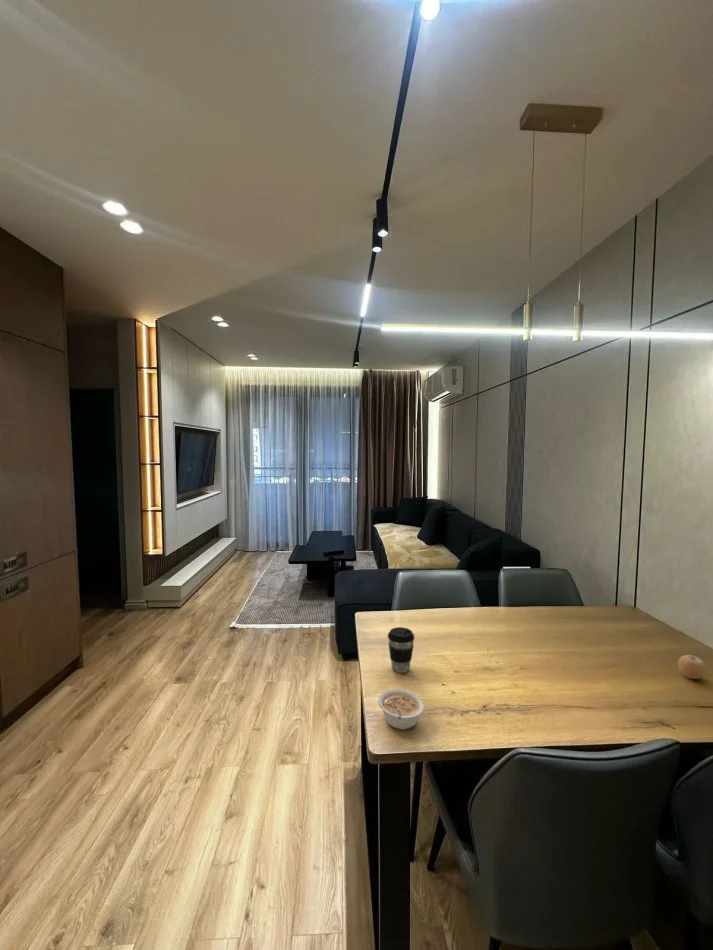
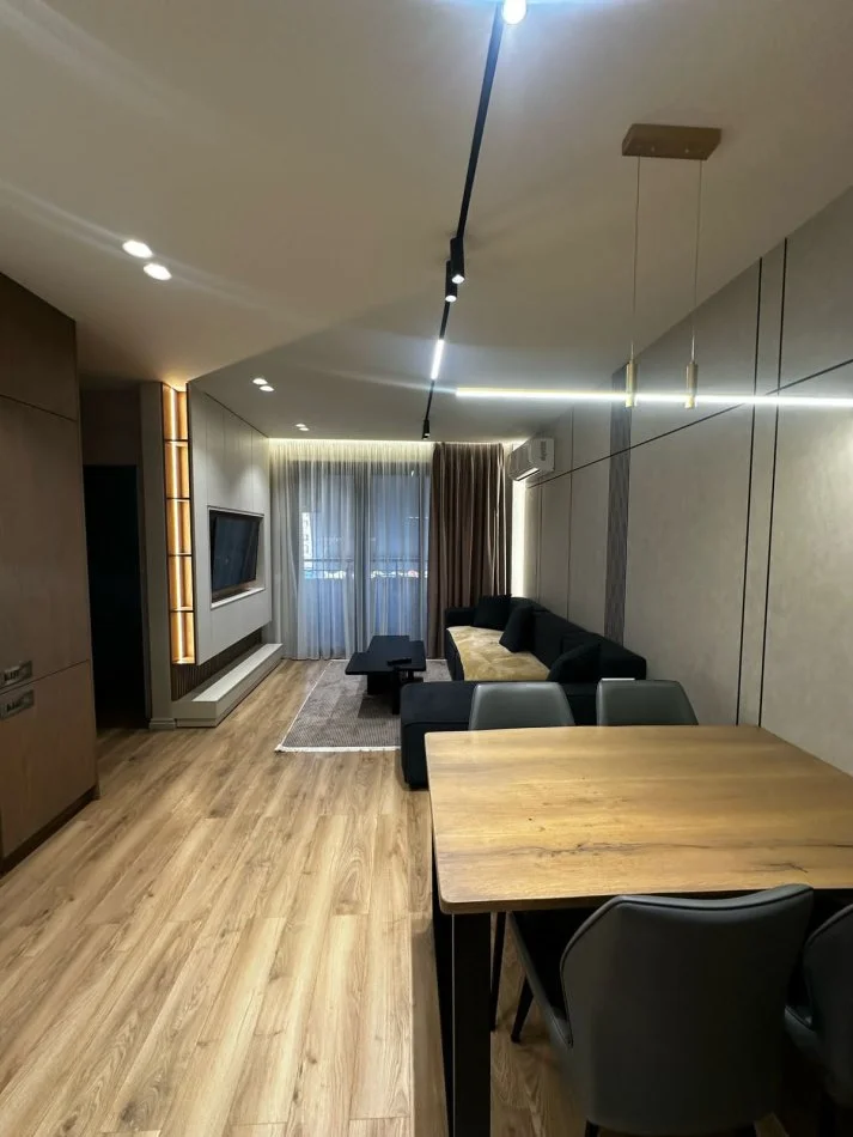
- coffee cup [387,626,415,674]
- legume [377,688,425,731]
- fruit [677,652,707,680]
